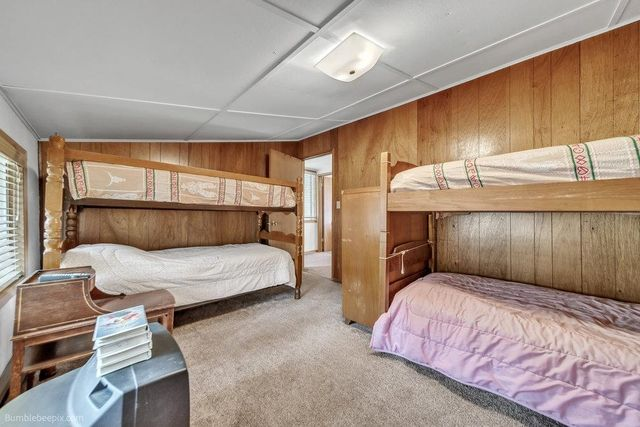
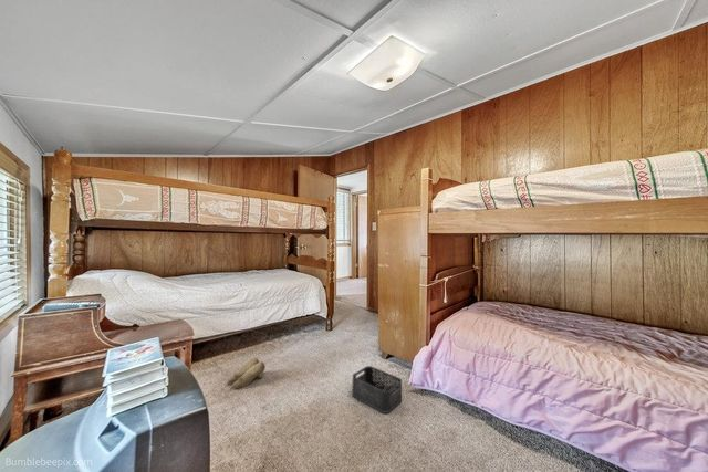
+ storage bin [351,365,403,415]
+ slippers [226,357,267,389]
